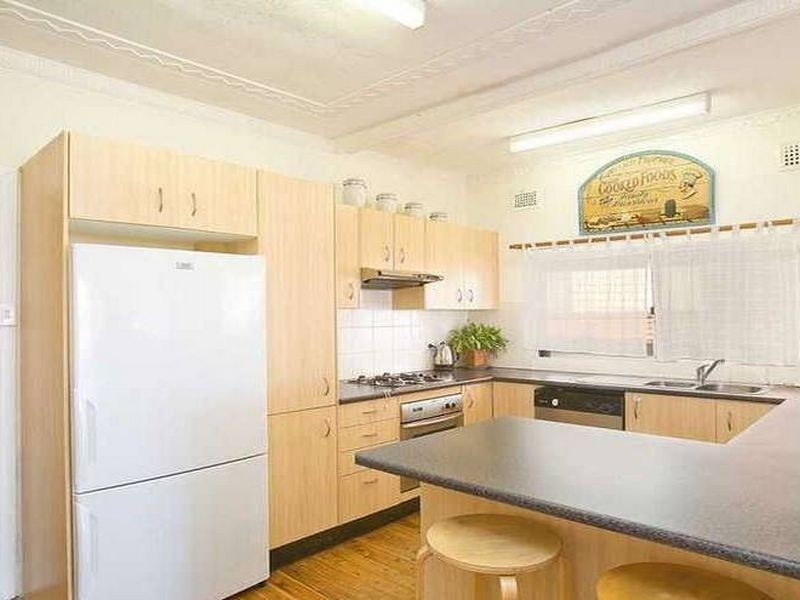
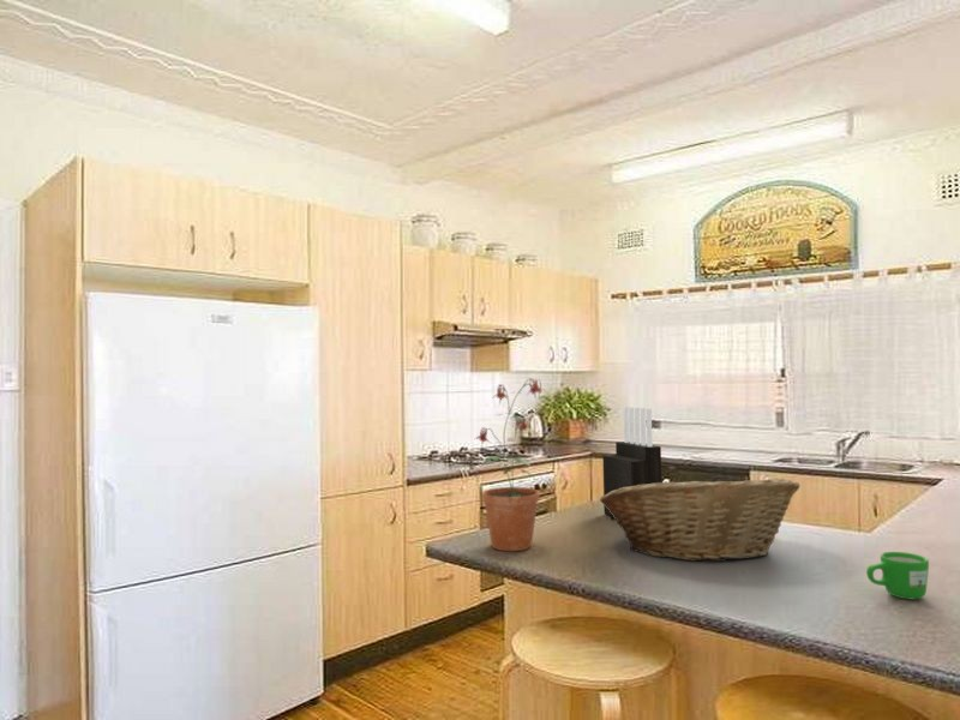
+ knife block [601,406,662,521]
+ mug [865,551,930,600]
+ potted plant [474,378,548,552]
+ fruit basket [599,475,802,563]
